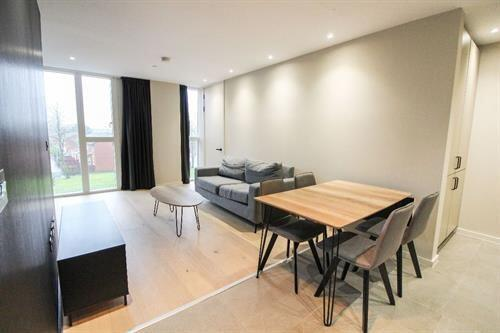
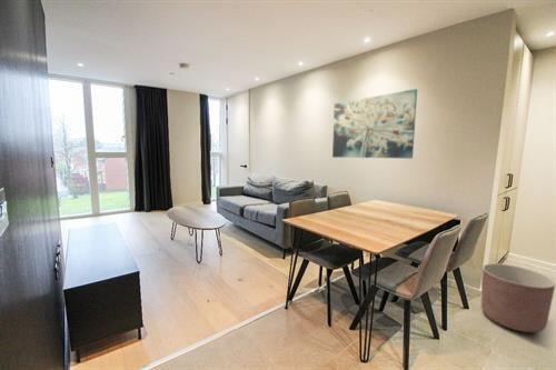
+ planter [480,262,556,333]
+ wall art [331,88,418,160]
